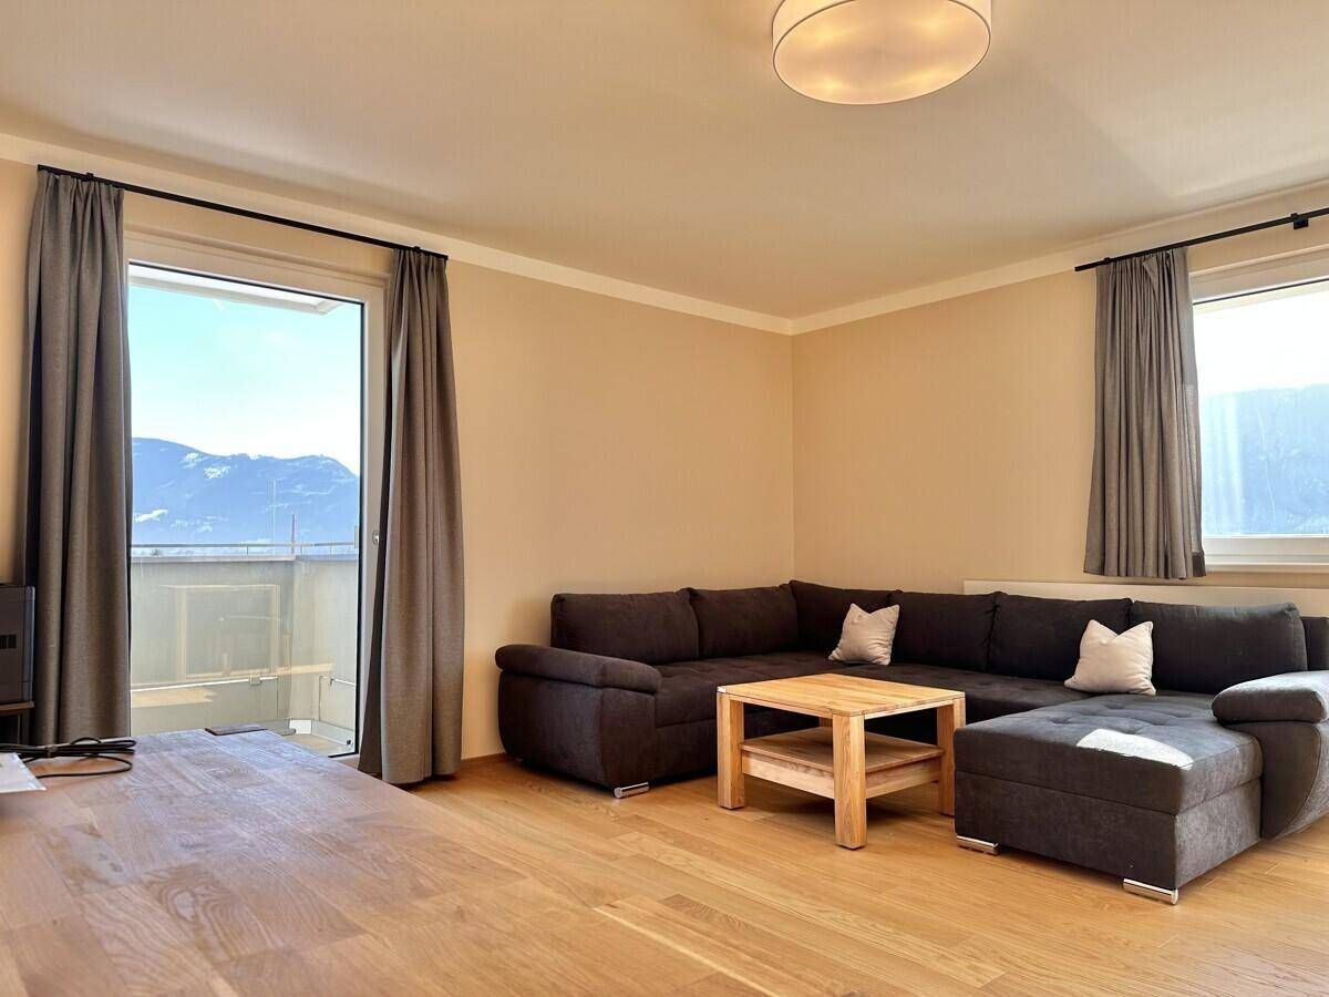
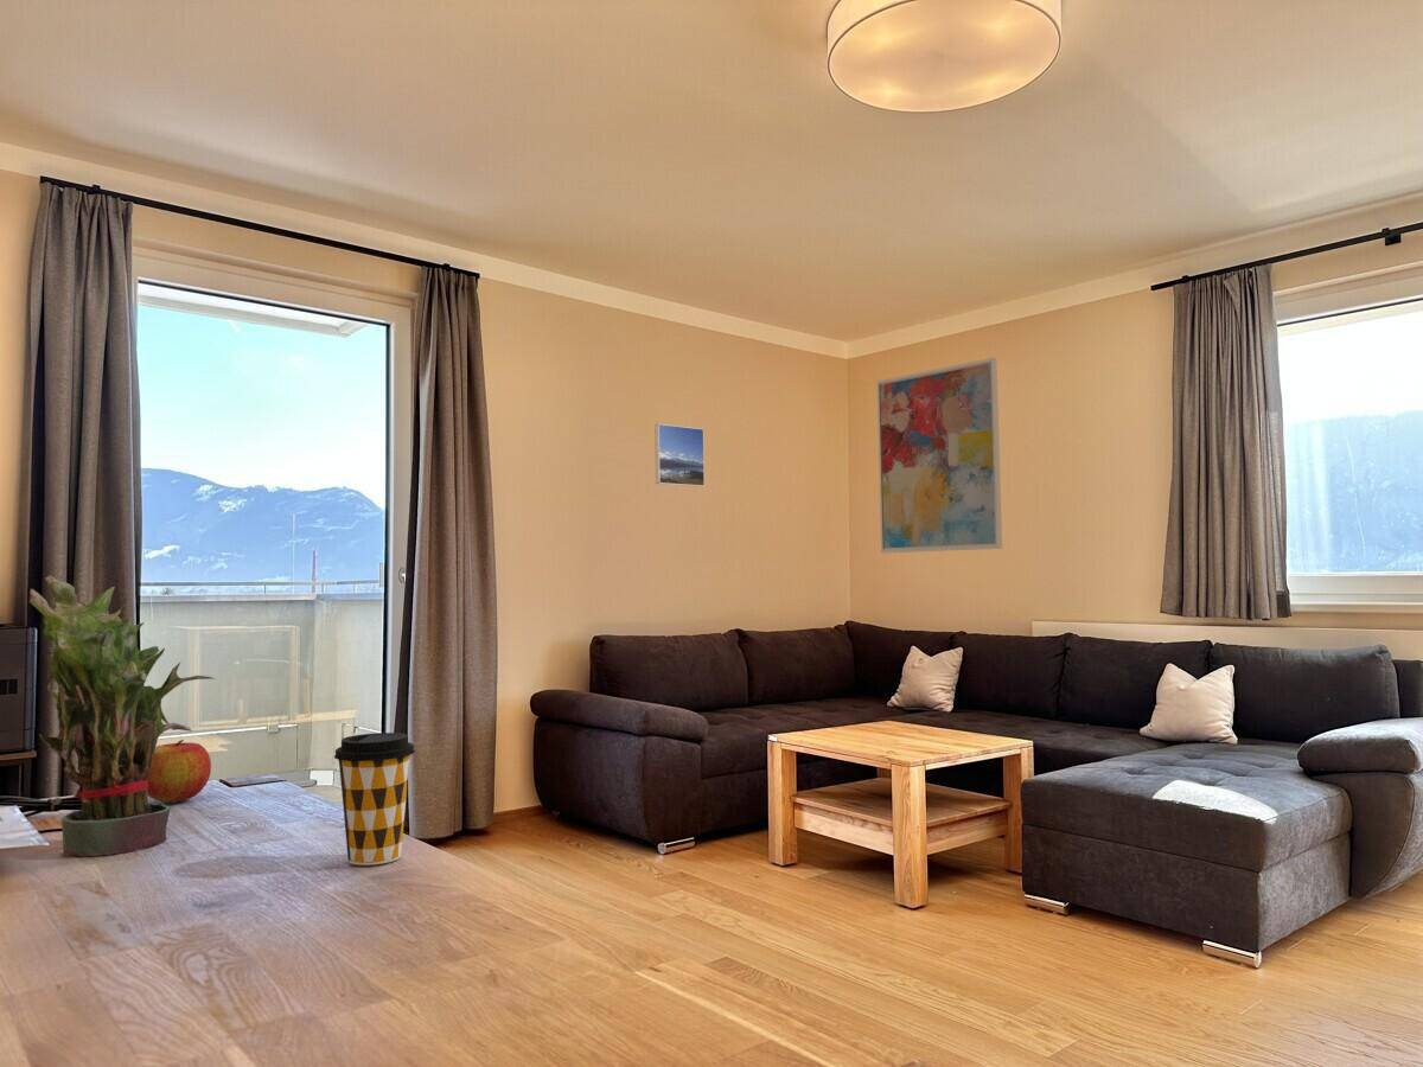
+ apple [147,739,212,804]
+ coffee cup [333,731,416,867]
+ wall art [876,357,1003,554]
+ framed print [653,423,706,487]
+ potted plant [28,574,216,857]
